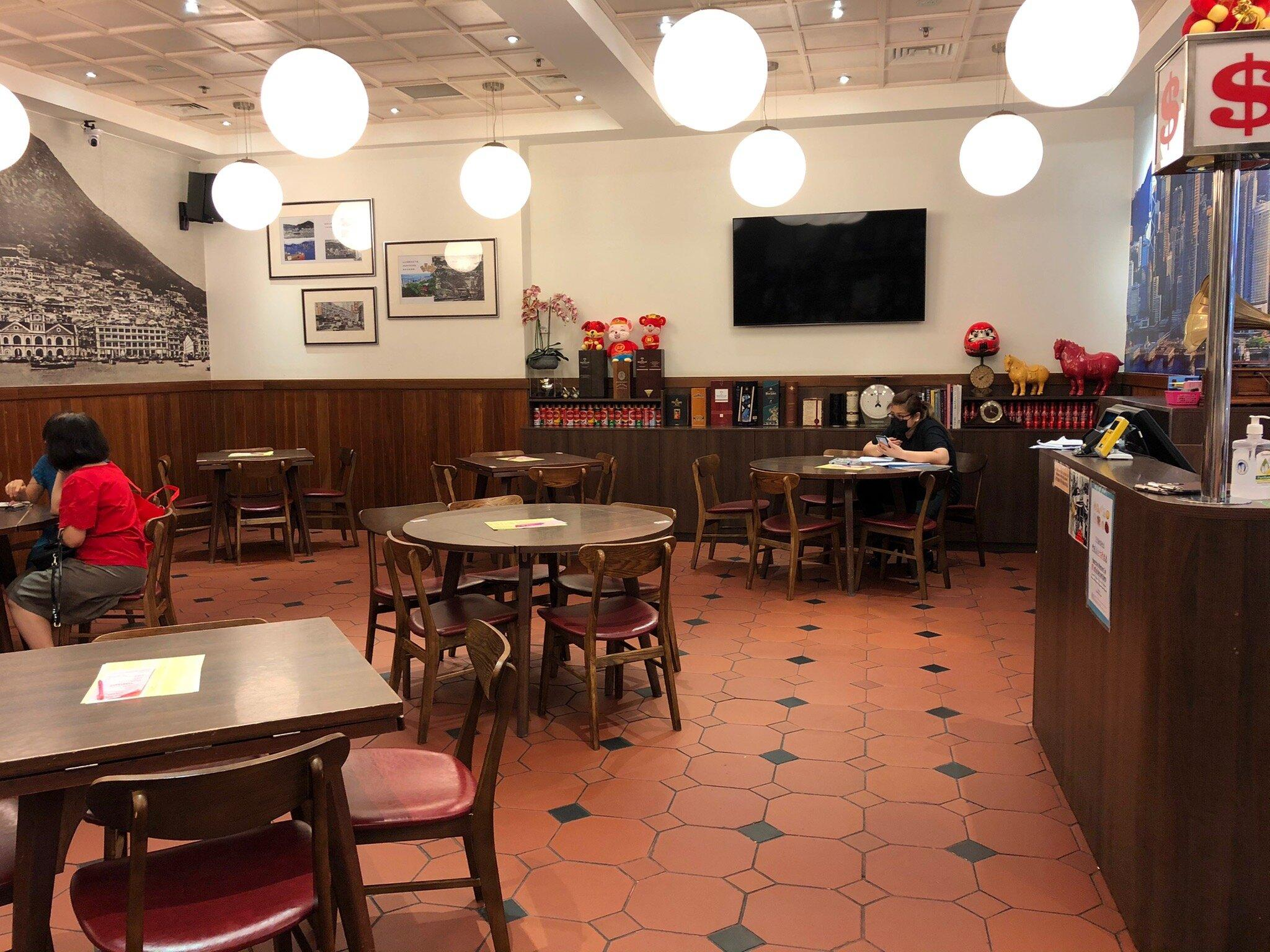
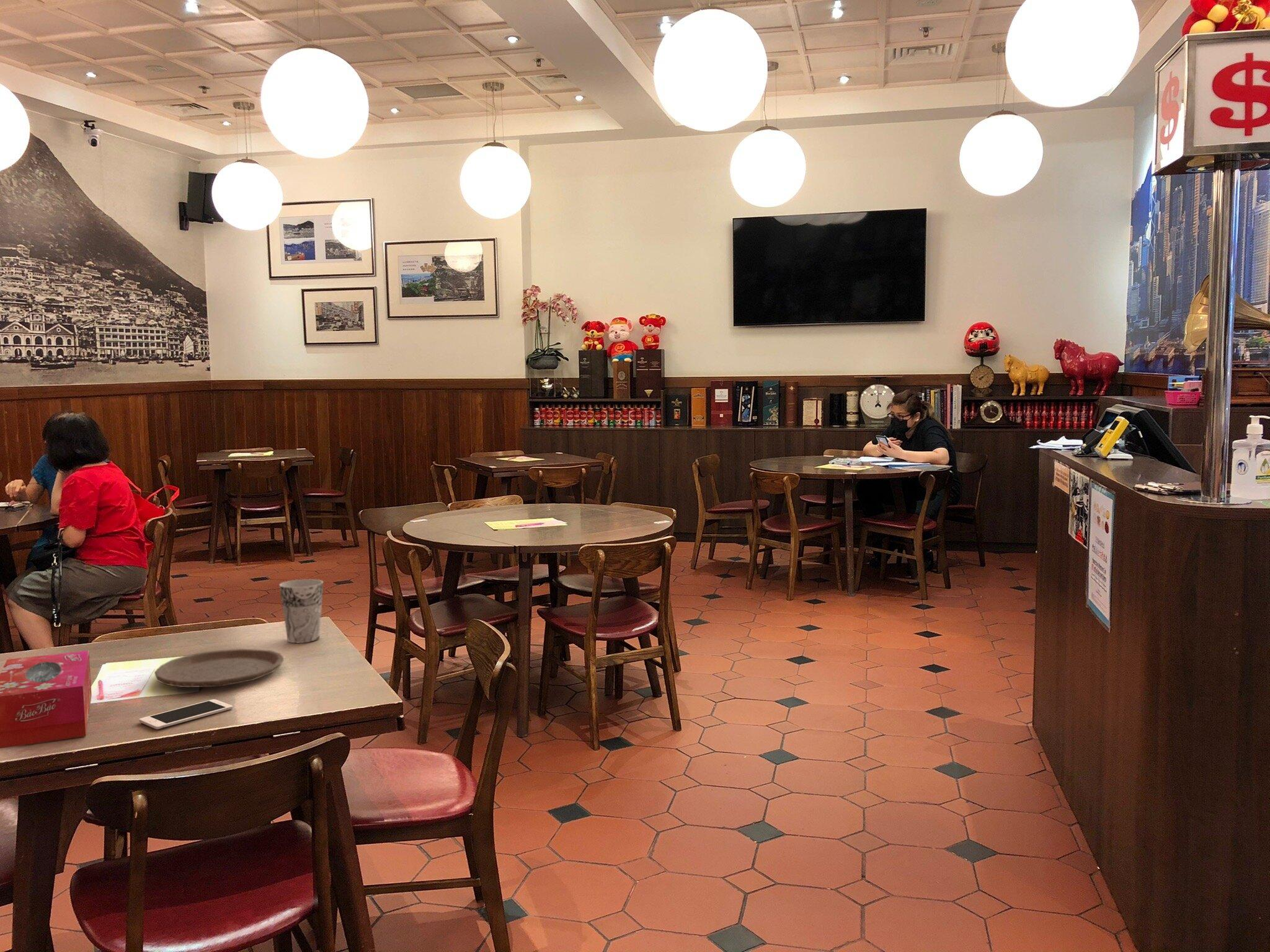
+ tissue box [0,650,92,749]
+ cell phone [138,699,233,729]
+ plate [154,648,285,688]
+ cup [278,579,324,643]
